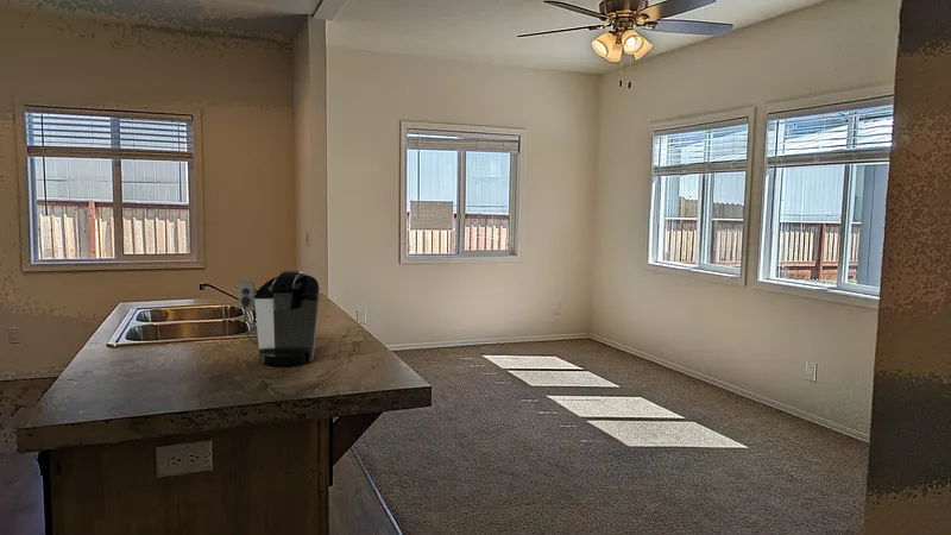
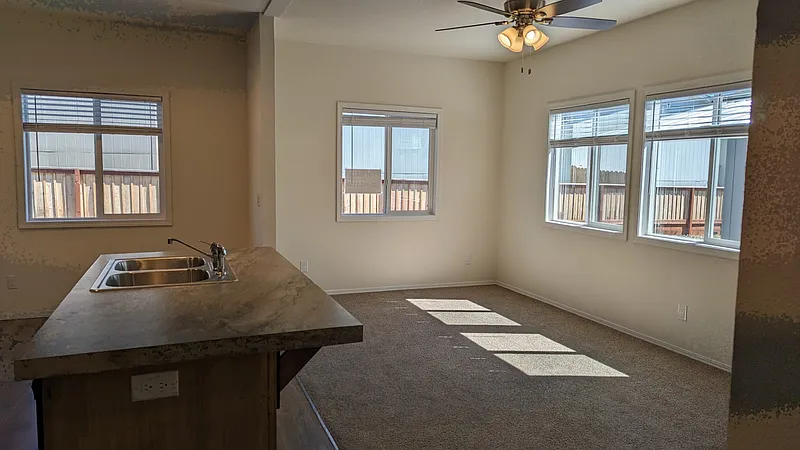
- coffee maker [238,270,321,367]
